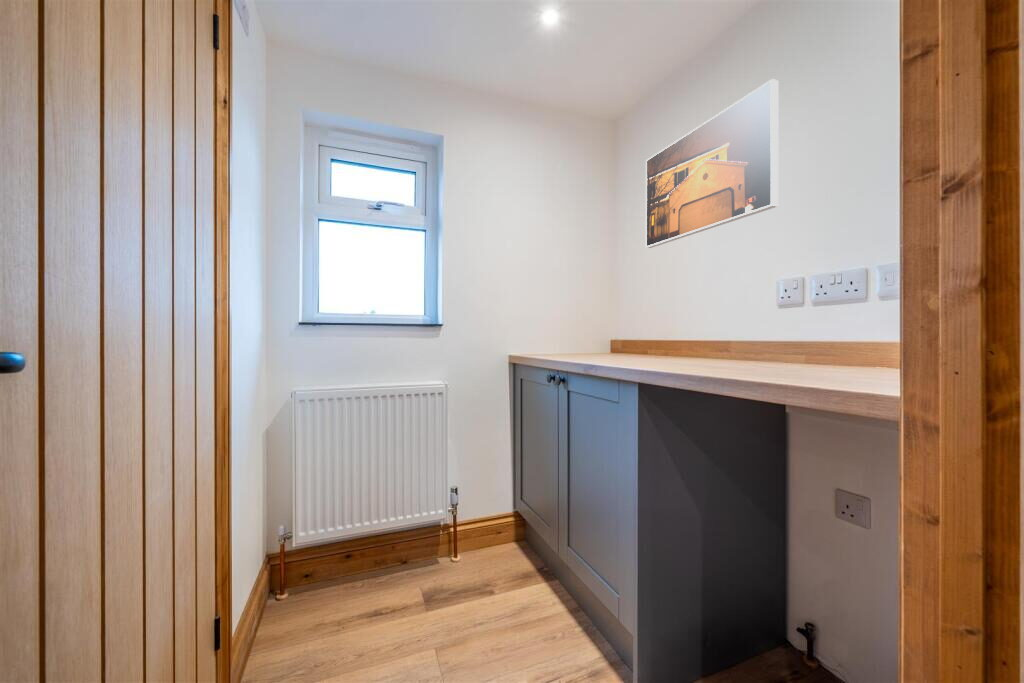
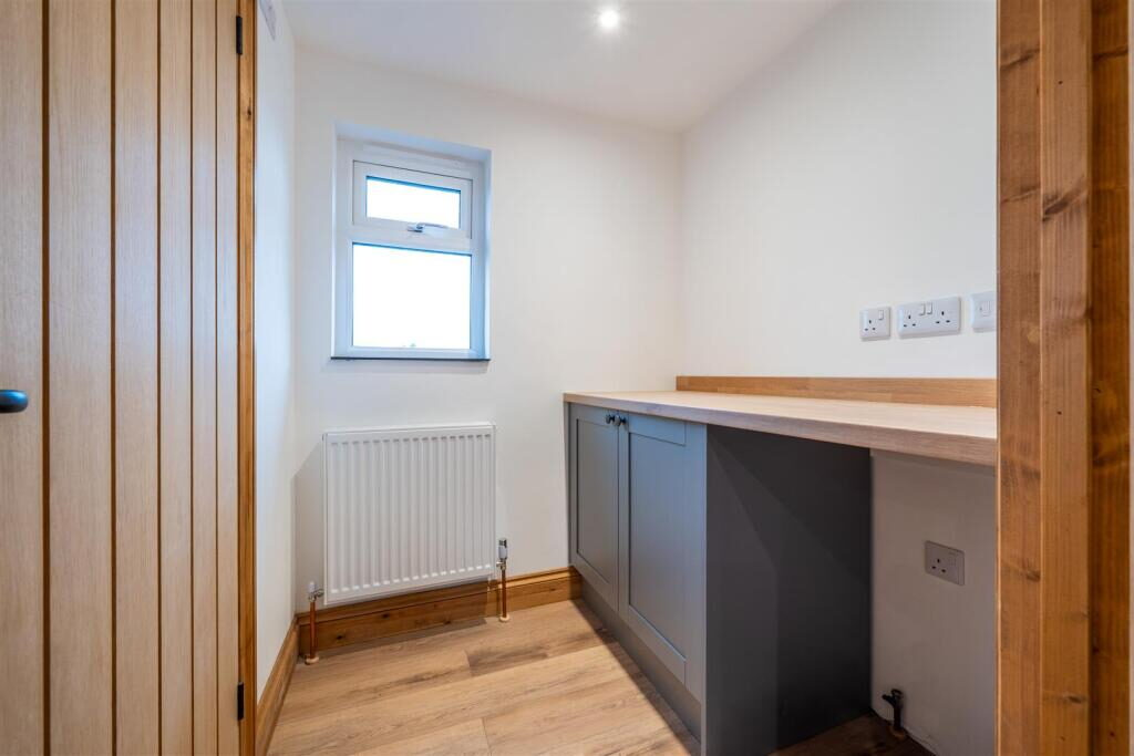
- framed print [645,78,779,249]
